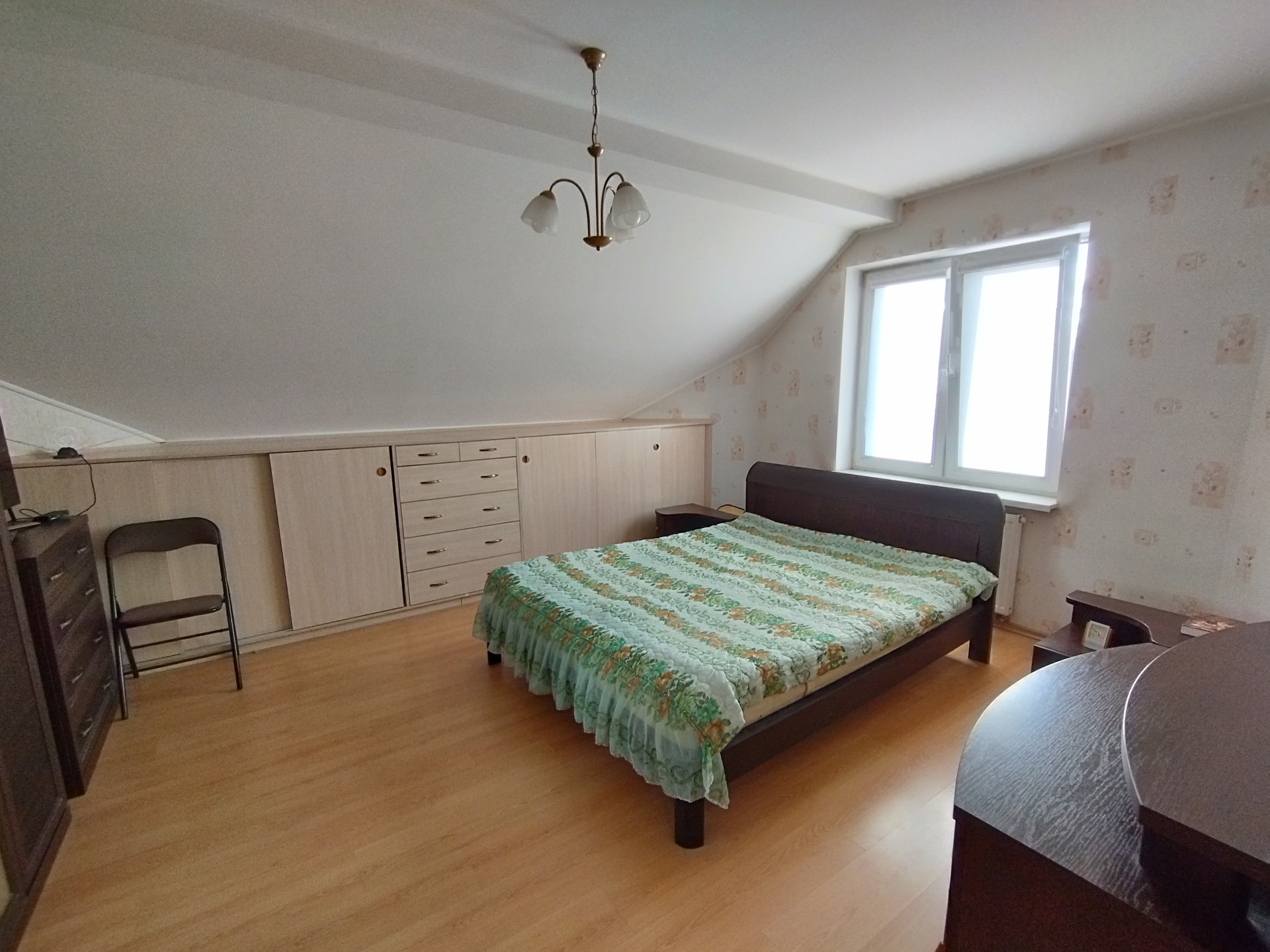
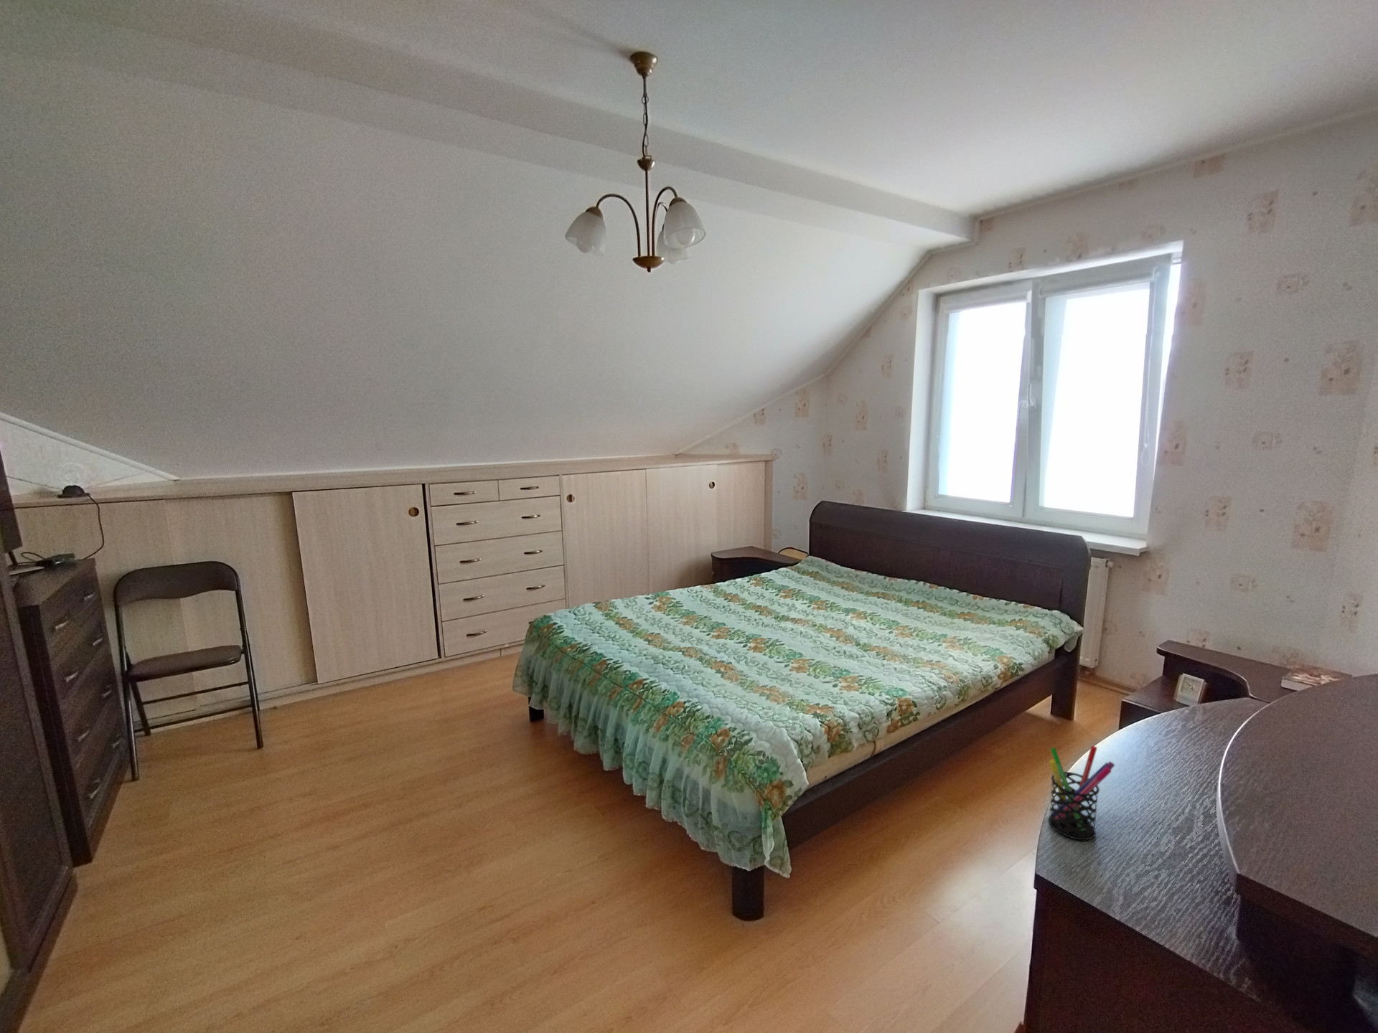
+ pen holder [1047,744,1115,841]
